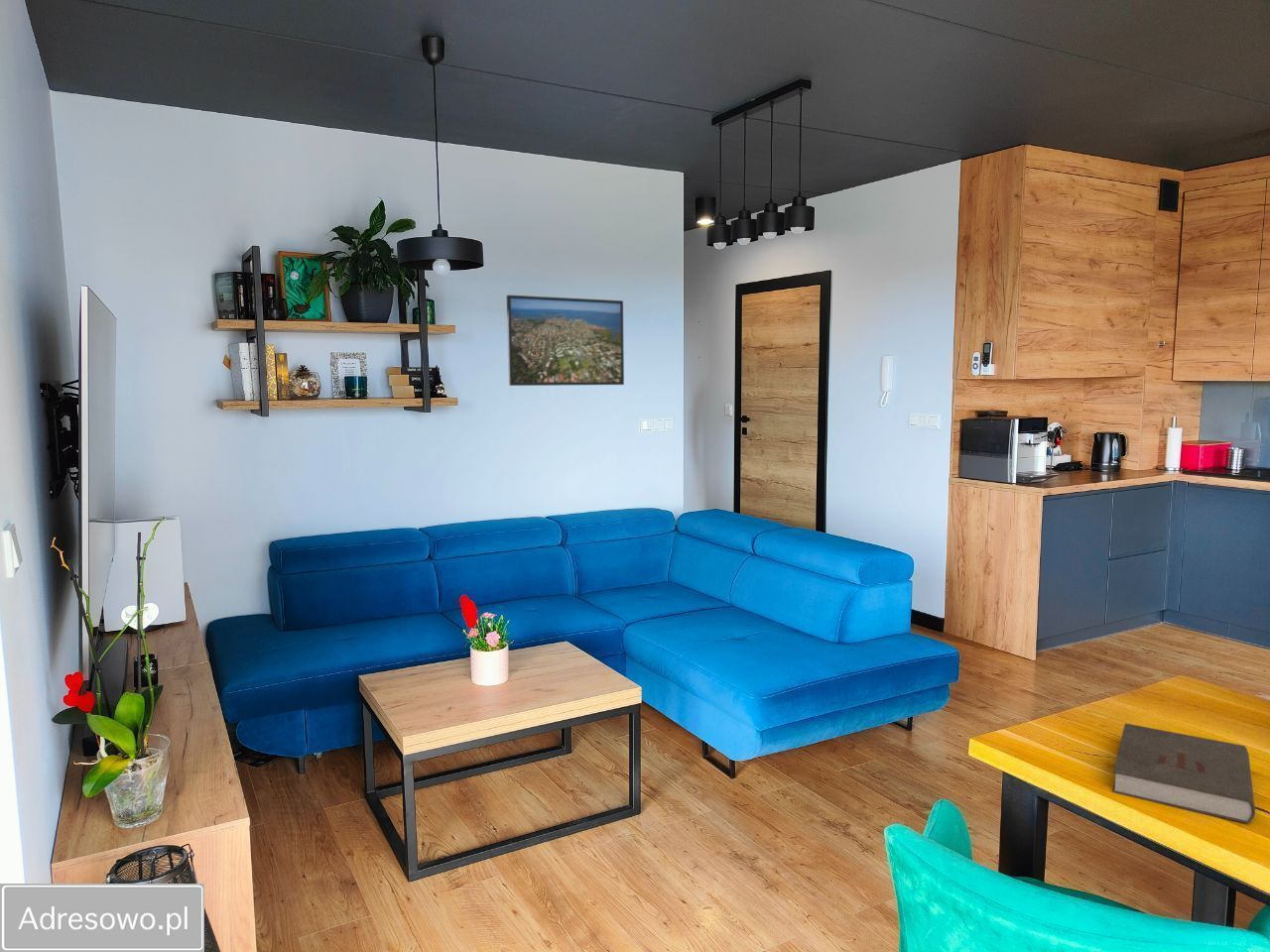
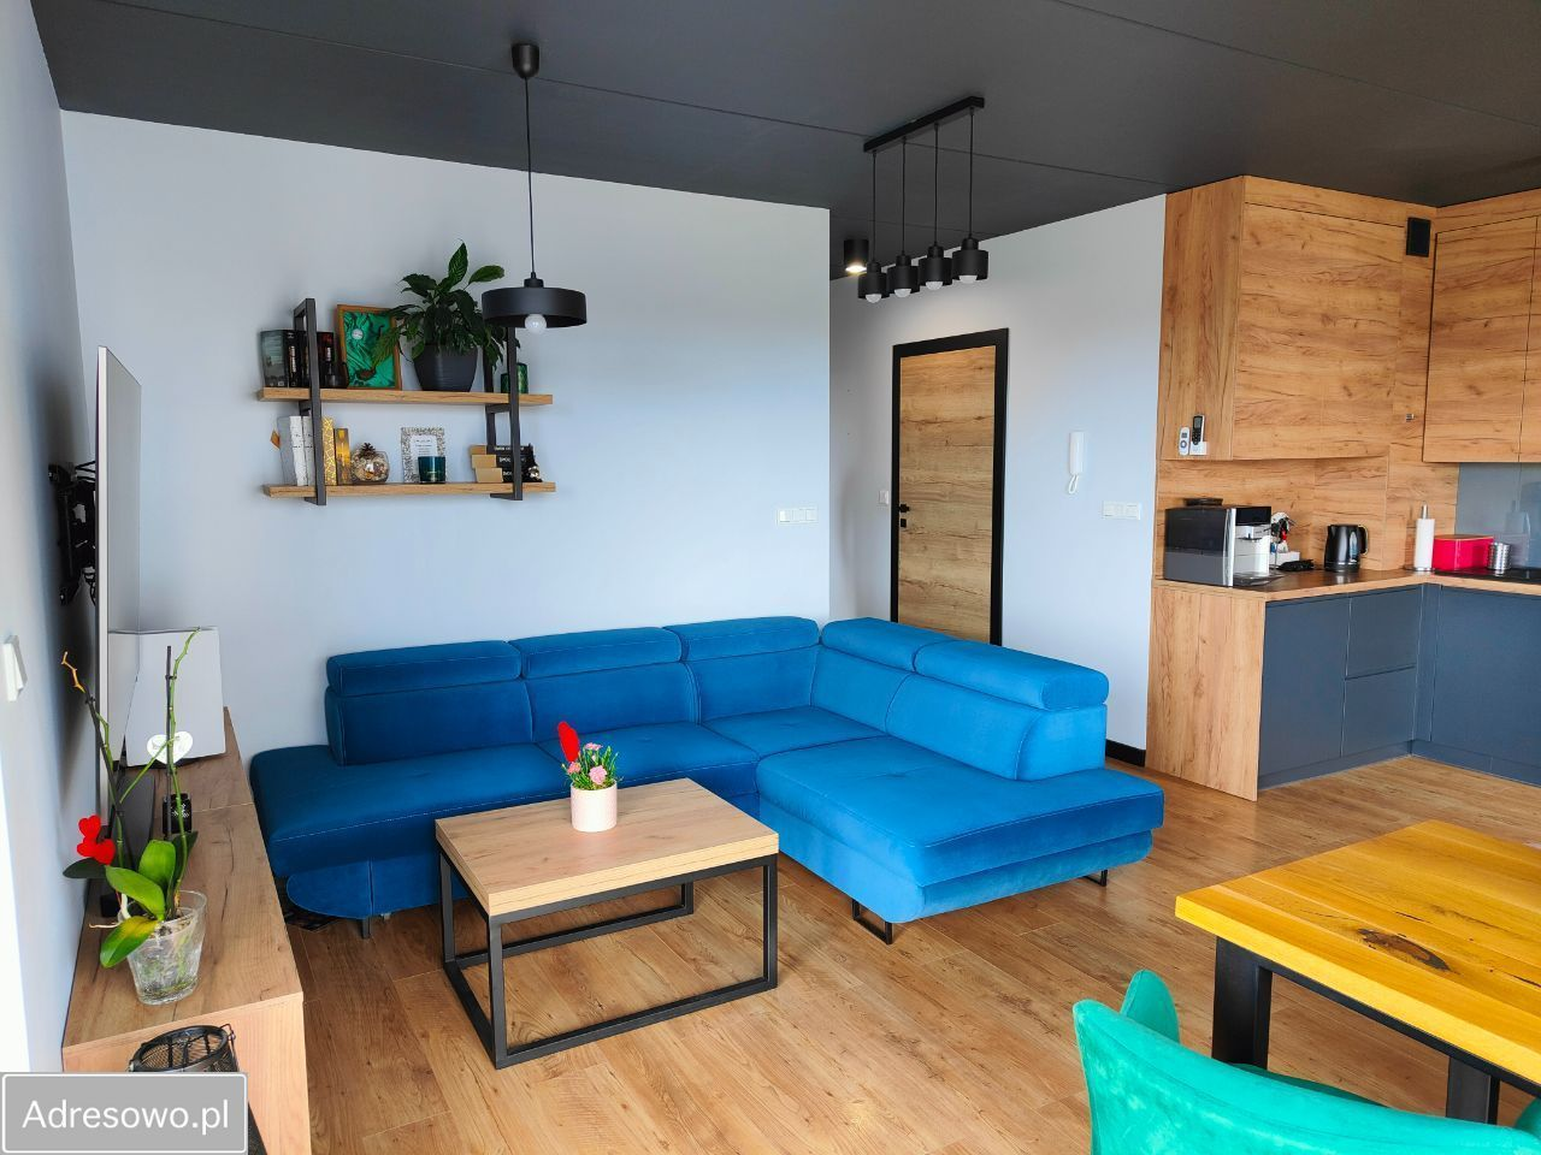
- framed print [506,295,625,387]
- book [1111,722,1256,825]
